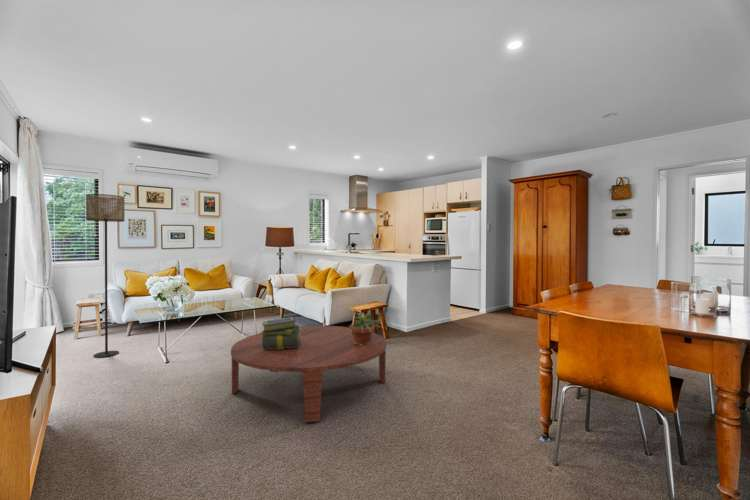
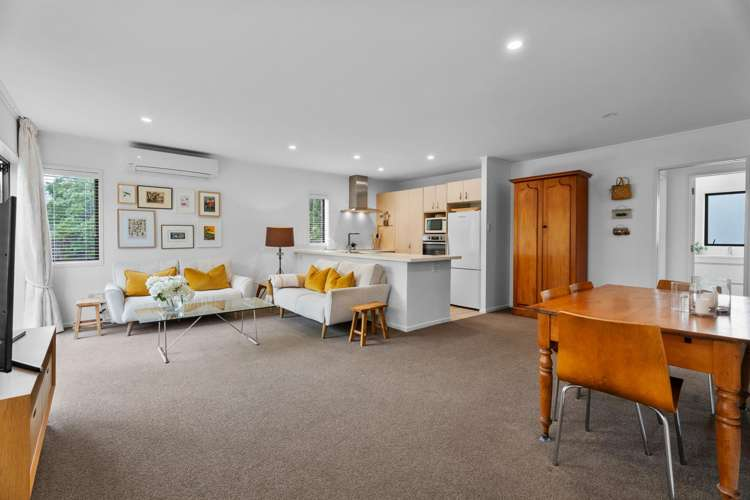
- floor lamp [85,193,126,358]
- stack of books [259,316,302,350]
- potted plant [346,309,379,345]
- coffee table [230,325,387,423]
